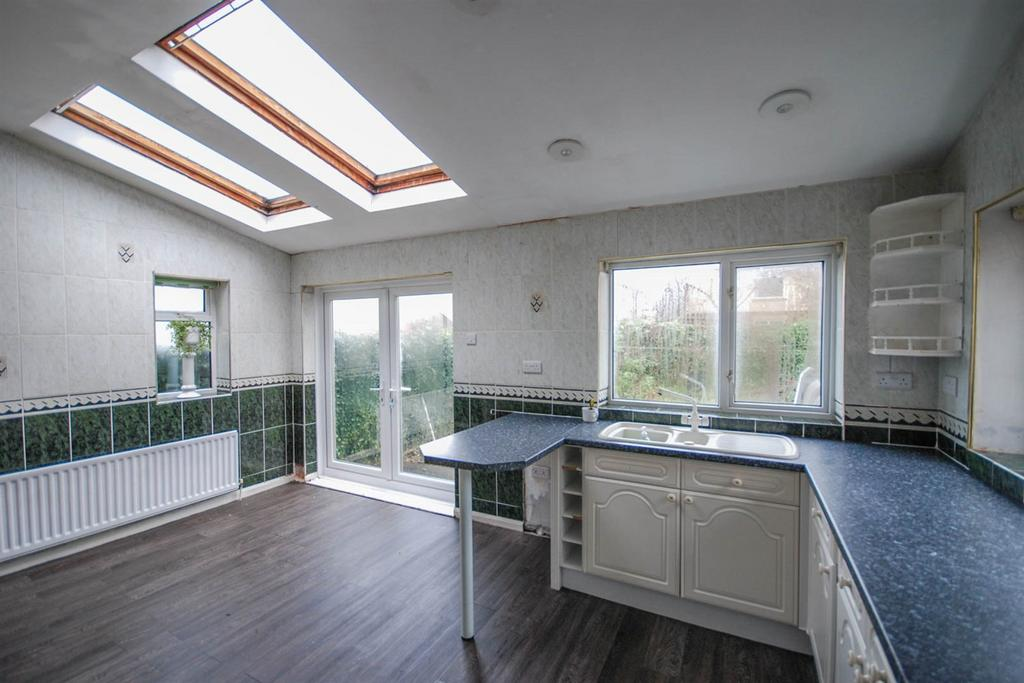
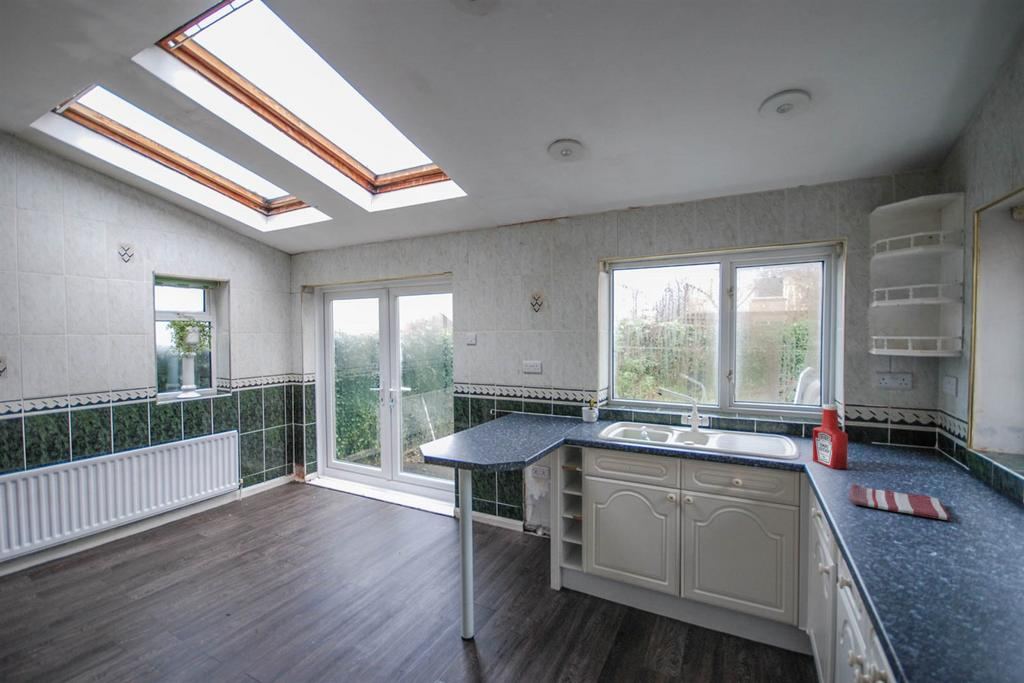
+ soap bottle [812,403,849,470]
+ dish towel [849,483,952,522]
